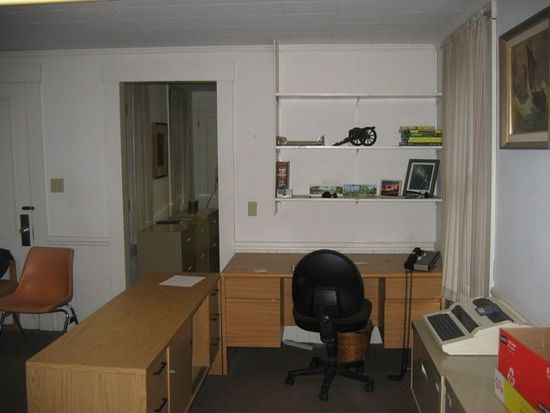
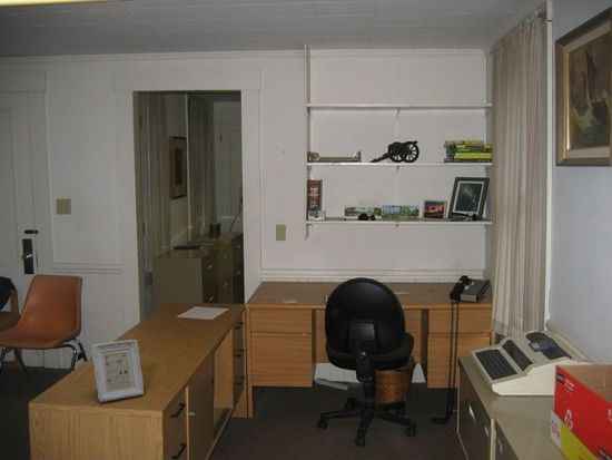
+ picture frame [90,339,145,403]
